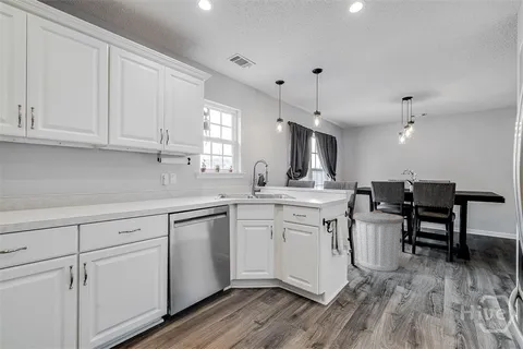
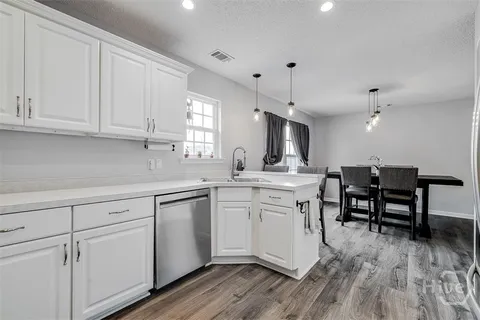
- trash can [353,209,404,273]
